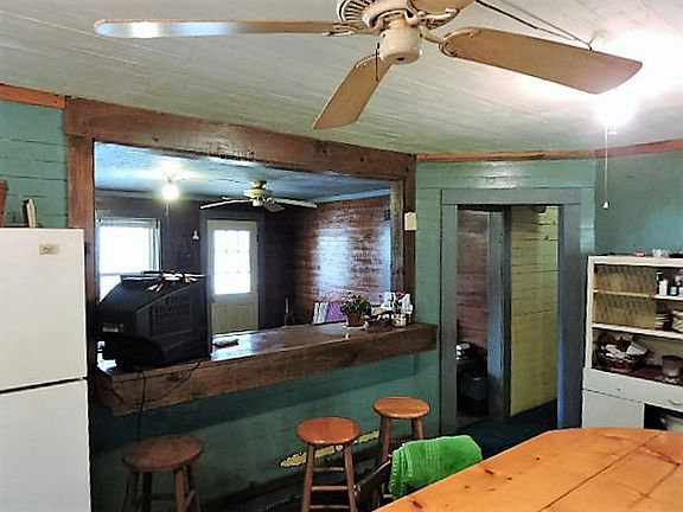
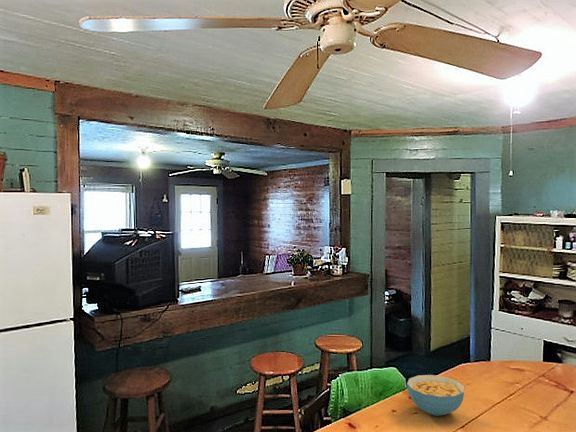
+ cereal bowl [406,374,466,417]
